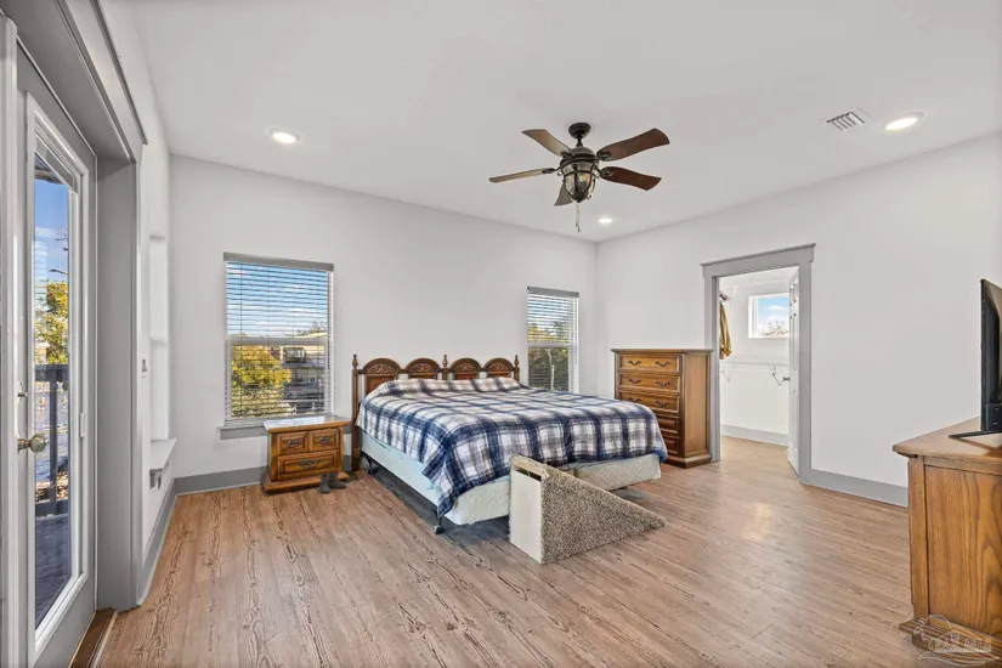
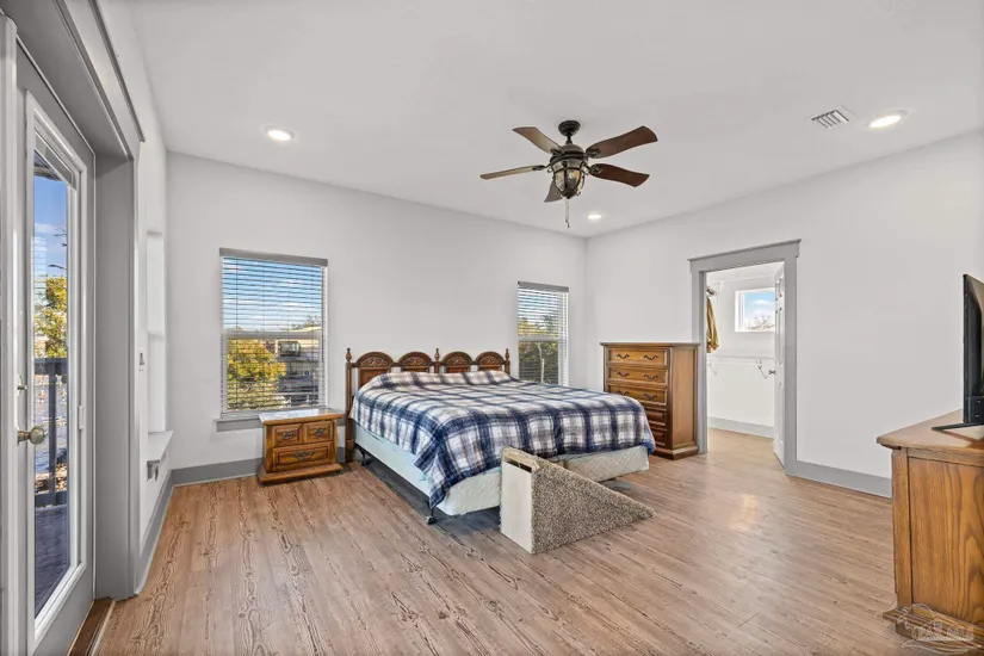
- boots [318,470,347,494]
